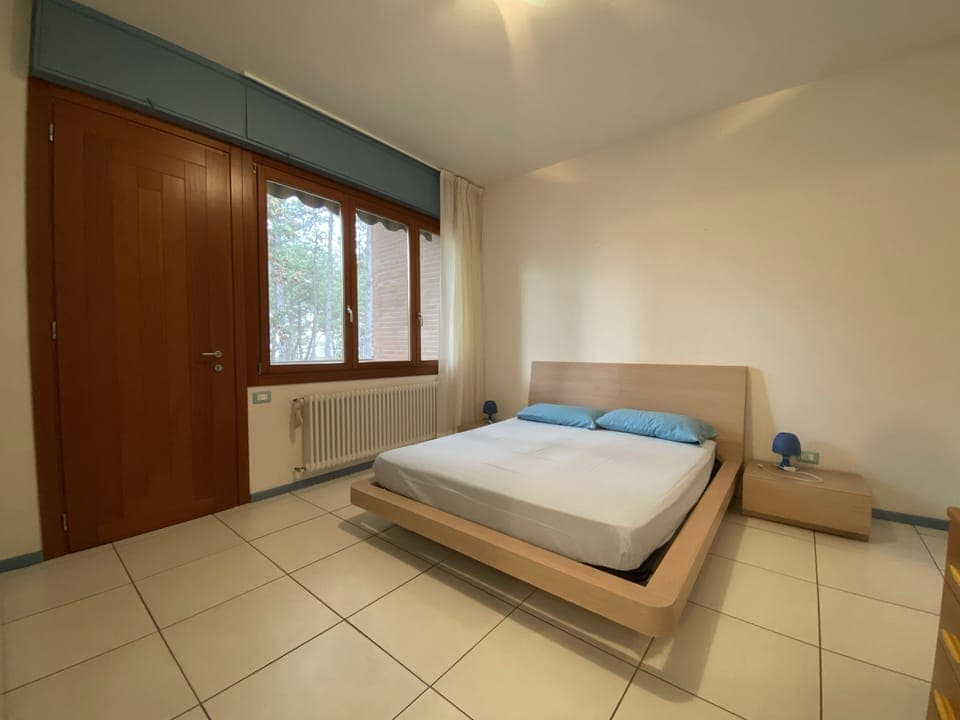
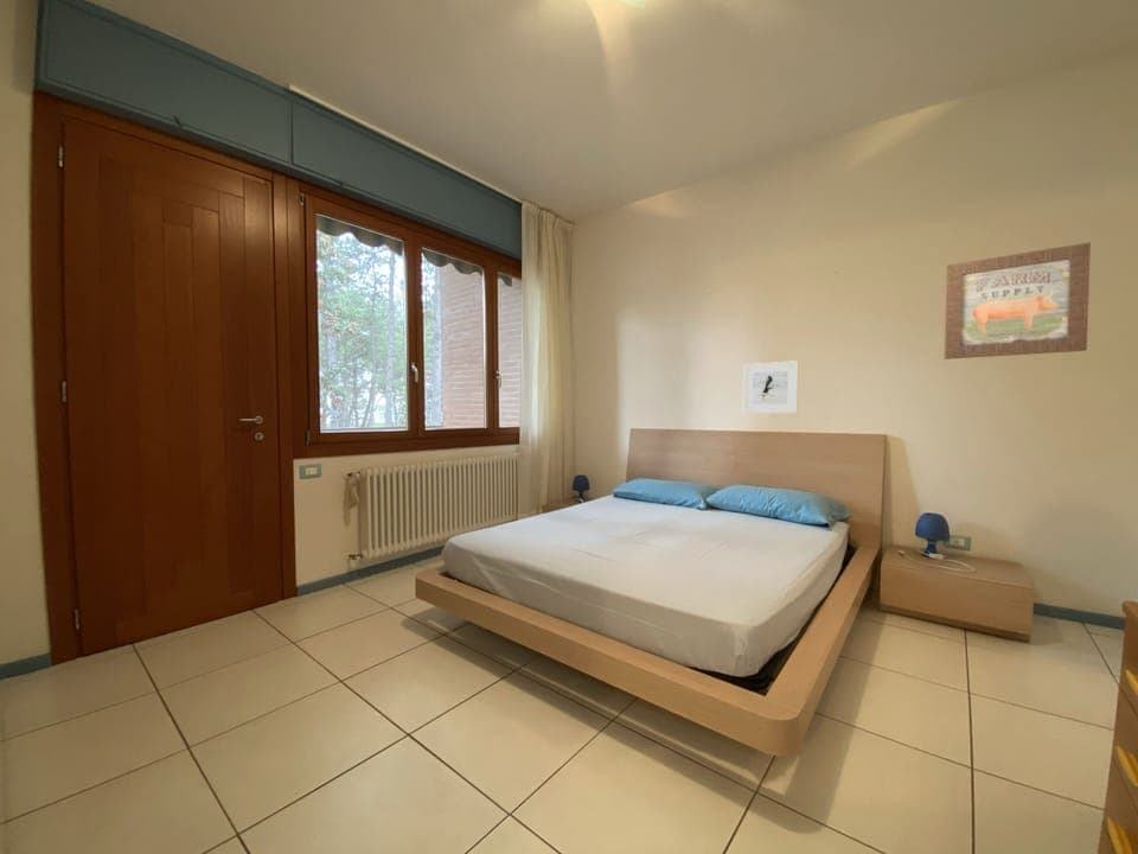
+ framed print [742,359,800,414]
+ wall art [942,241,1092,361]
